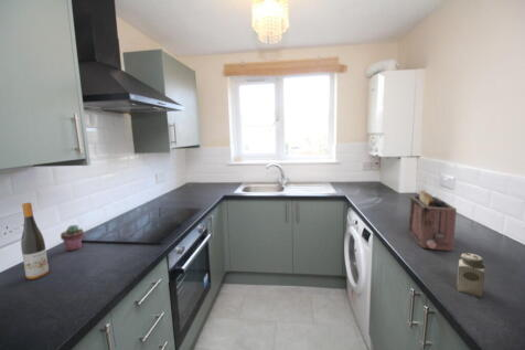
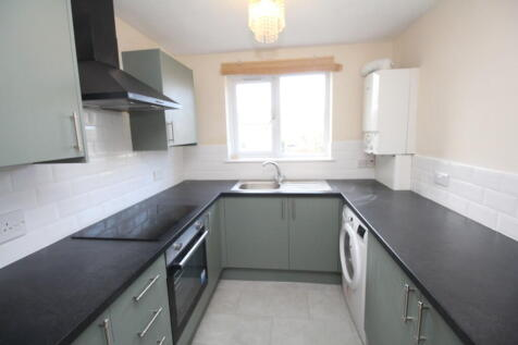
- salt shaker [457,252,486,298]
- potted succulent [60,224,85,252]
- wine bottle [20,202,50,280]
- toaster [408,189,458,252]
